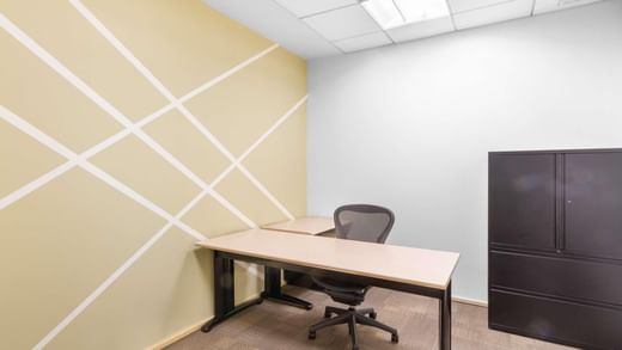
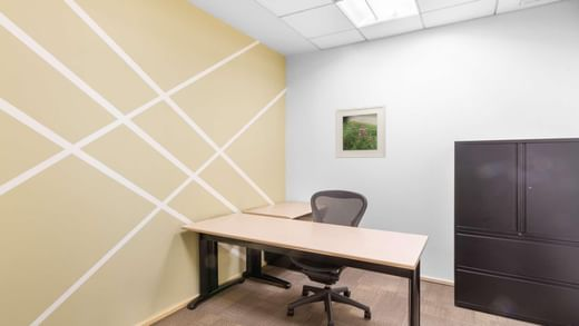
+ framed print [334,103,386,159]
